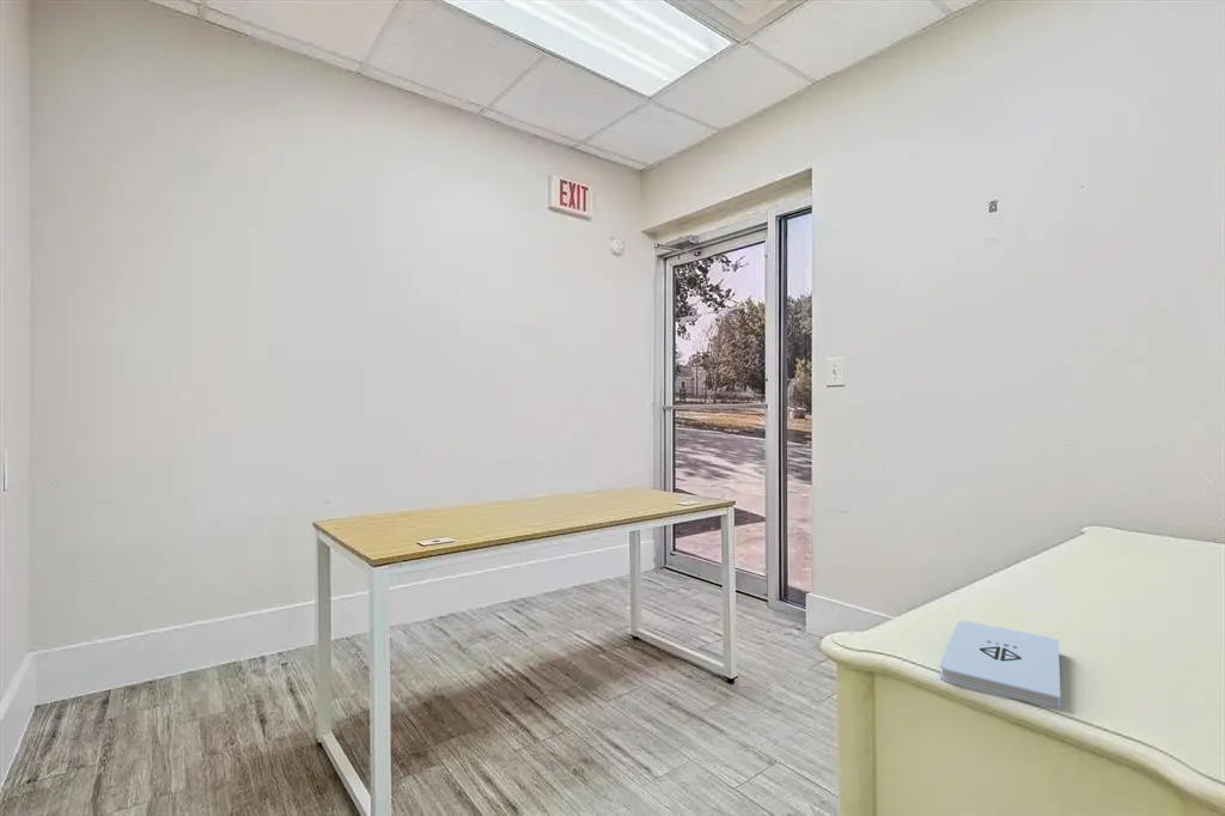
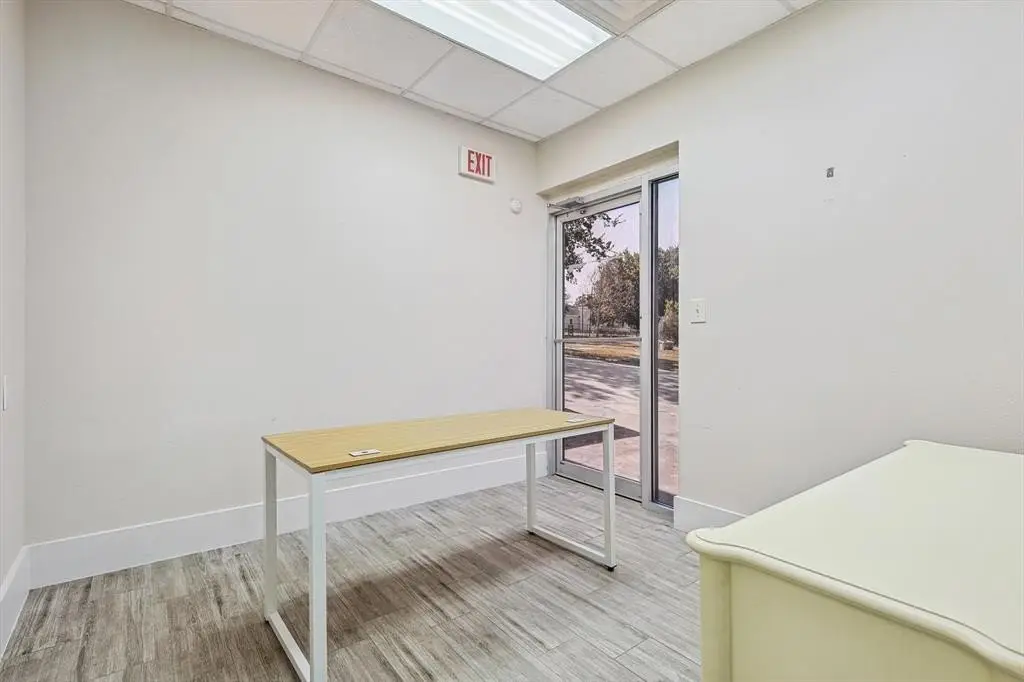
- notepad [939,620,1061,711]
